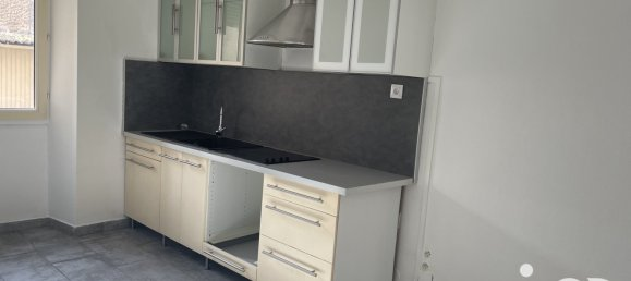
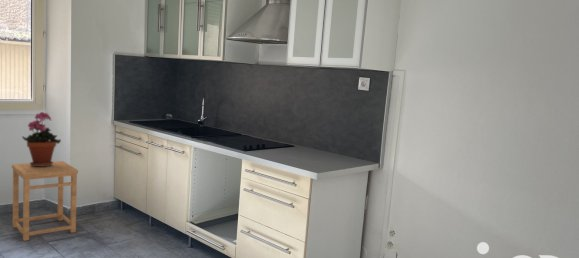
+ side table [11,160,79,242]
+ potted plant [21,111,62,166]
